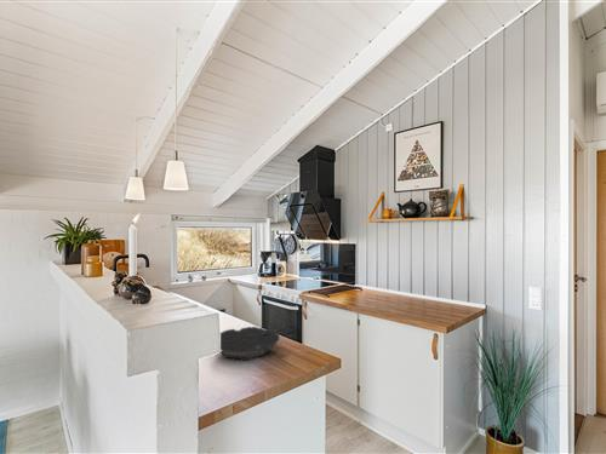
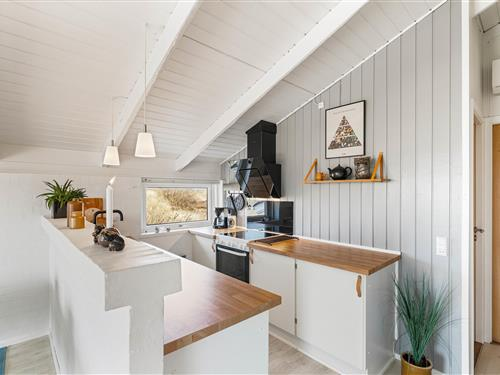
- bowl [219,326,281,362]
